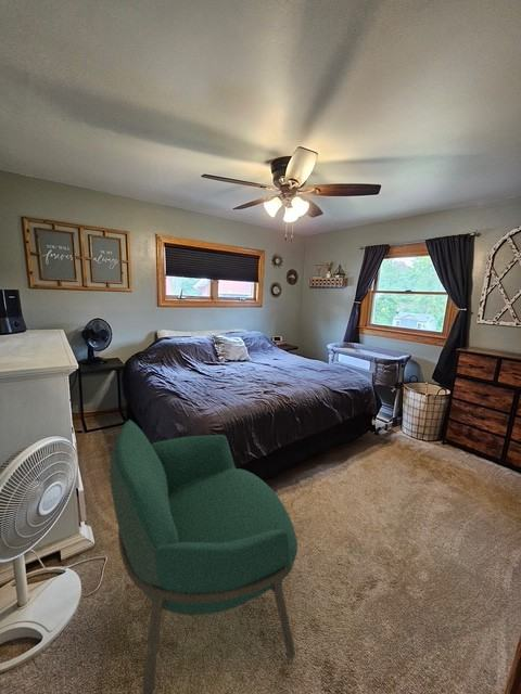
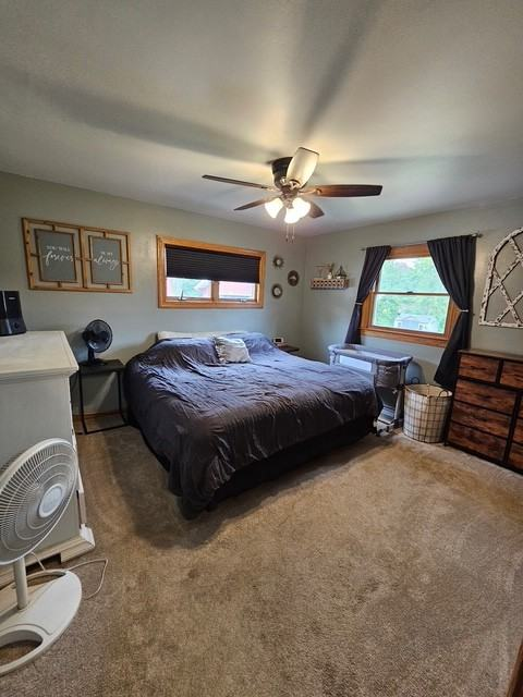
- armchair [109,419,298,694]
